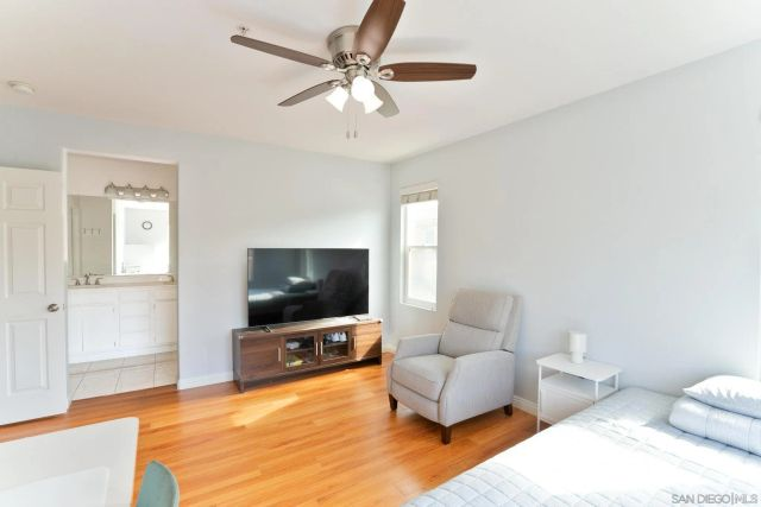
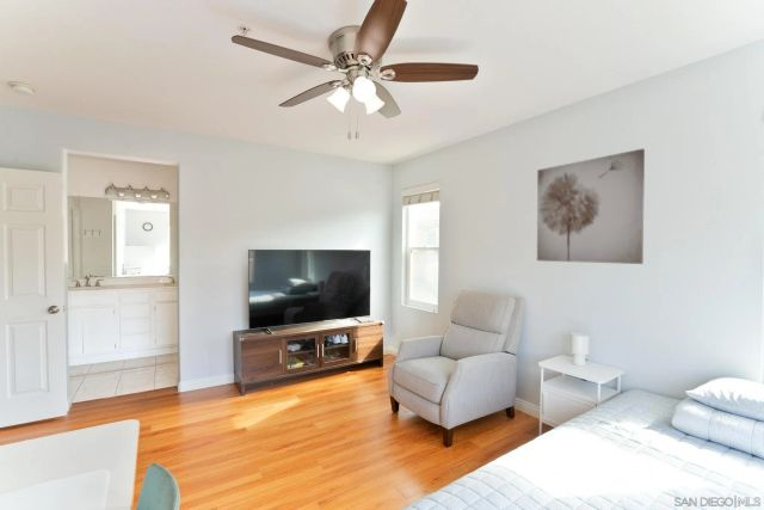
+ wall art [536,148,646,265]
